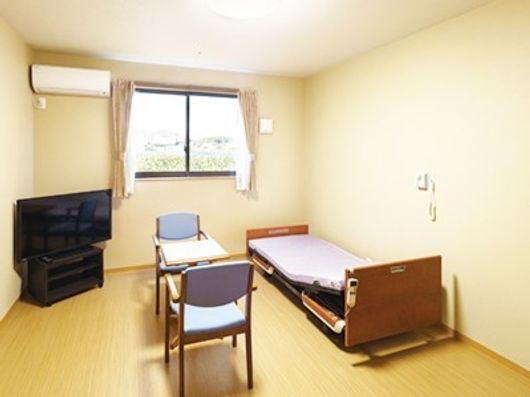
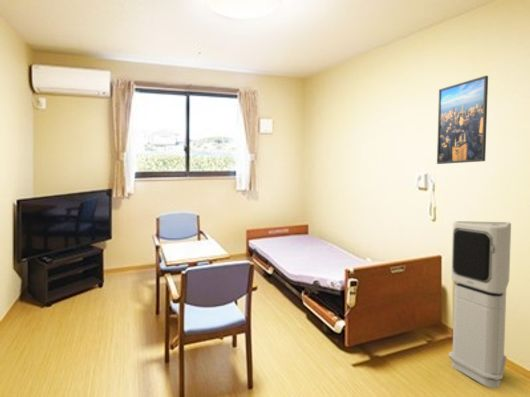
+ air purifier [448,220,512,389]
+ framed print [436,75,489,165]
